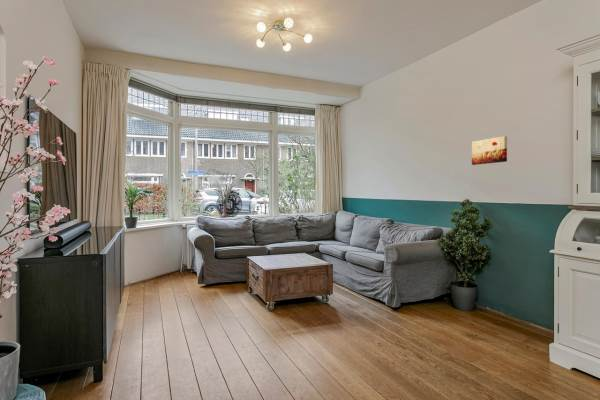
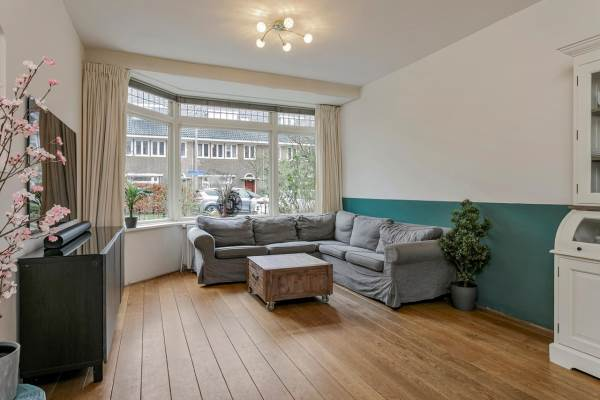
- wall art [471,135,508,166]
